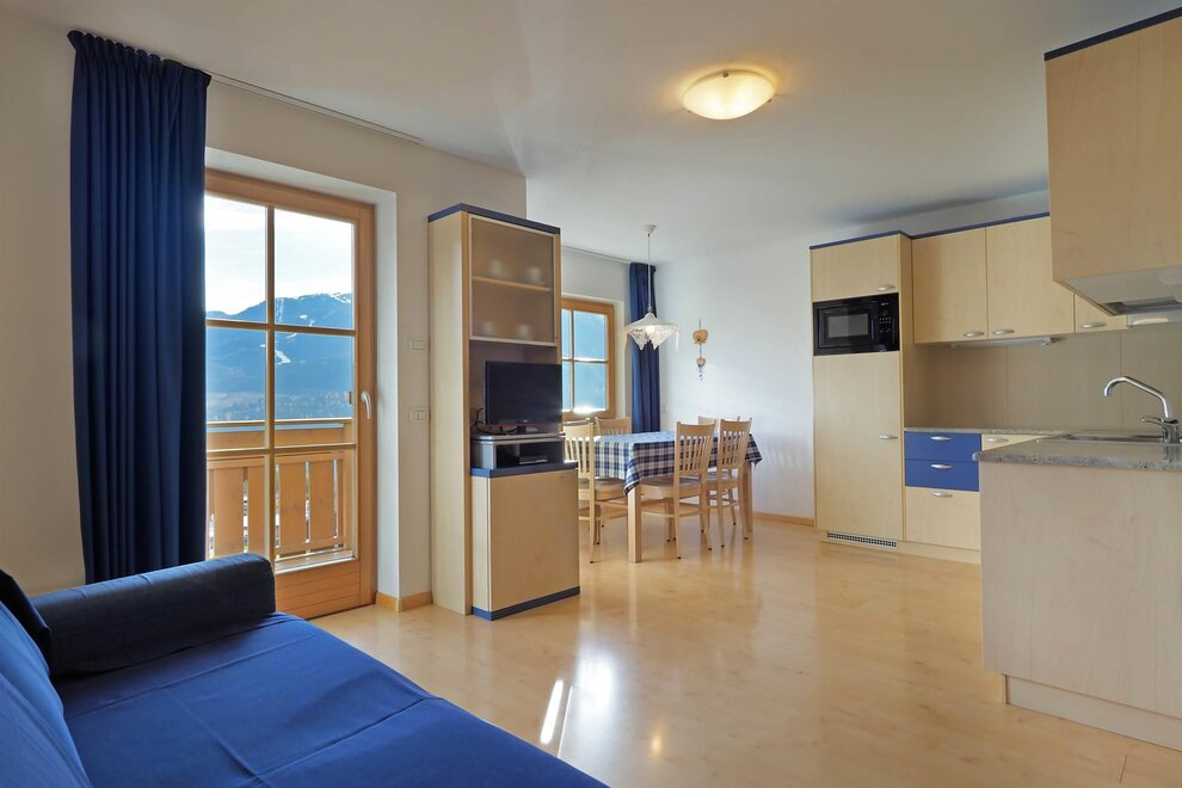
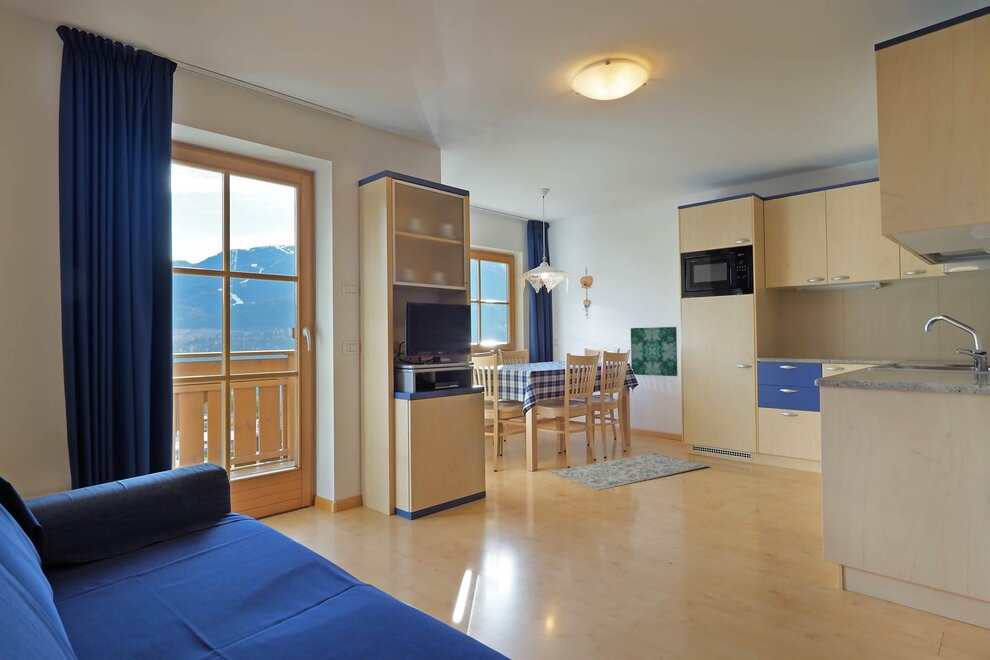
+ wall art [630,326,679,377]
+ rug [548,452,711,491]
